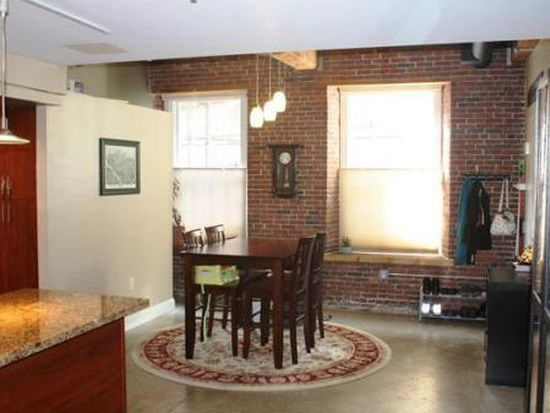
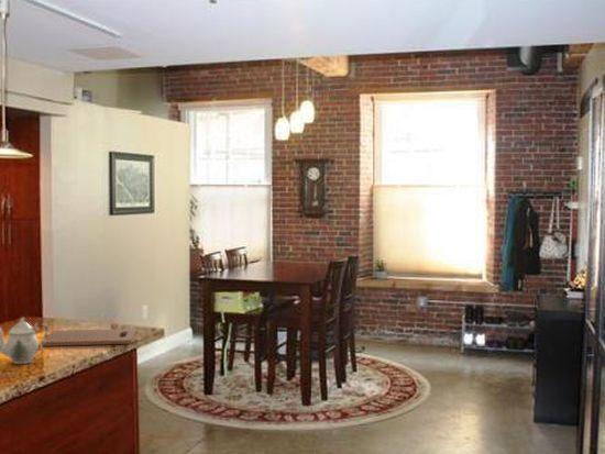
+ cutting board [41,328,136,347]
+ teapot [0,317,50,365]
